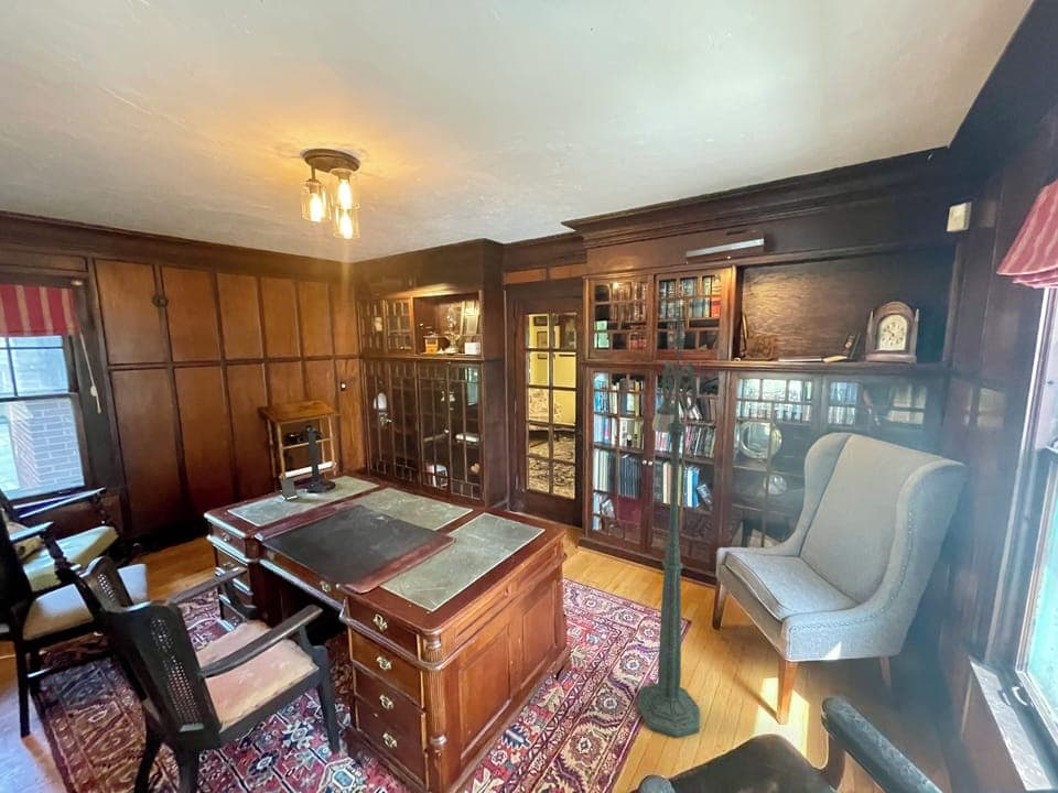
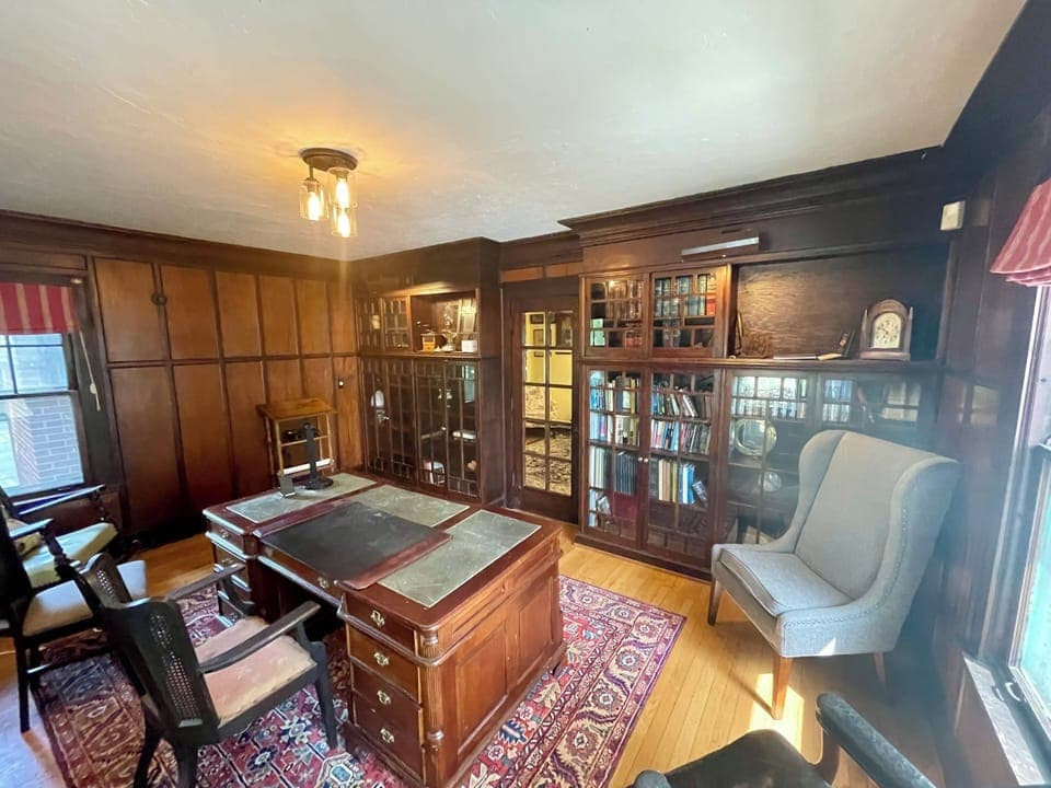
- floor lamp [637,298,701,739]
